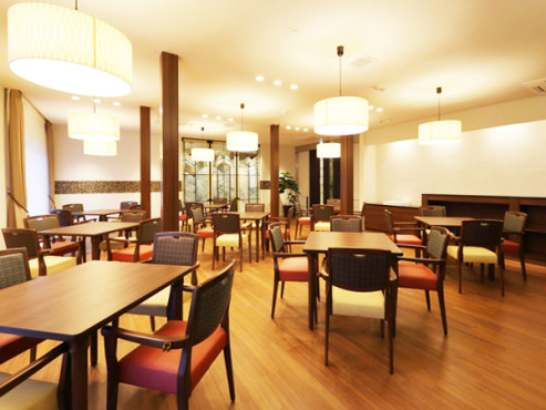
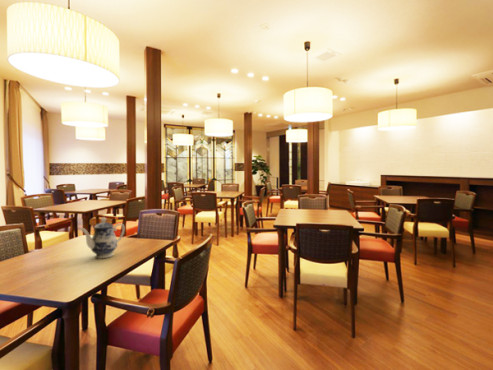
+ teapot [79,216,126,259]
